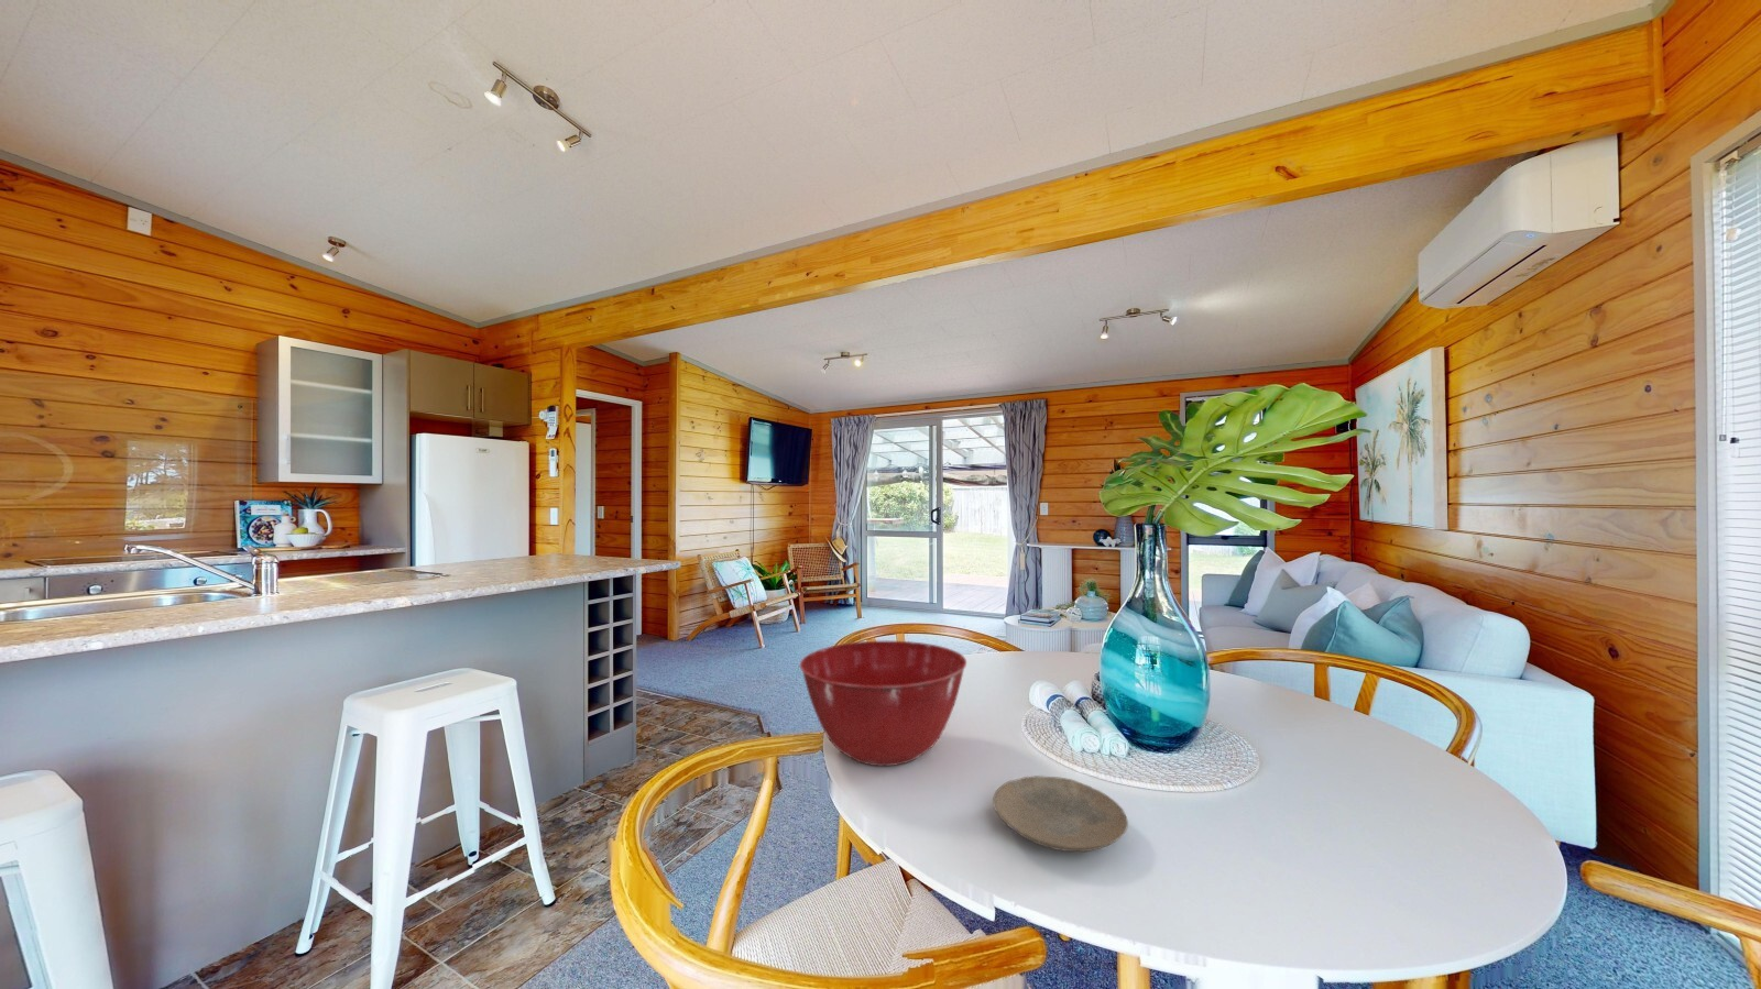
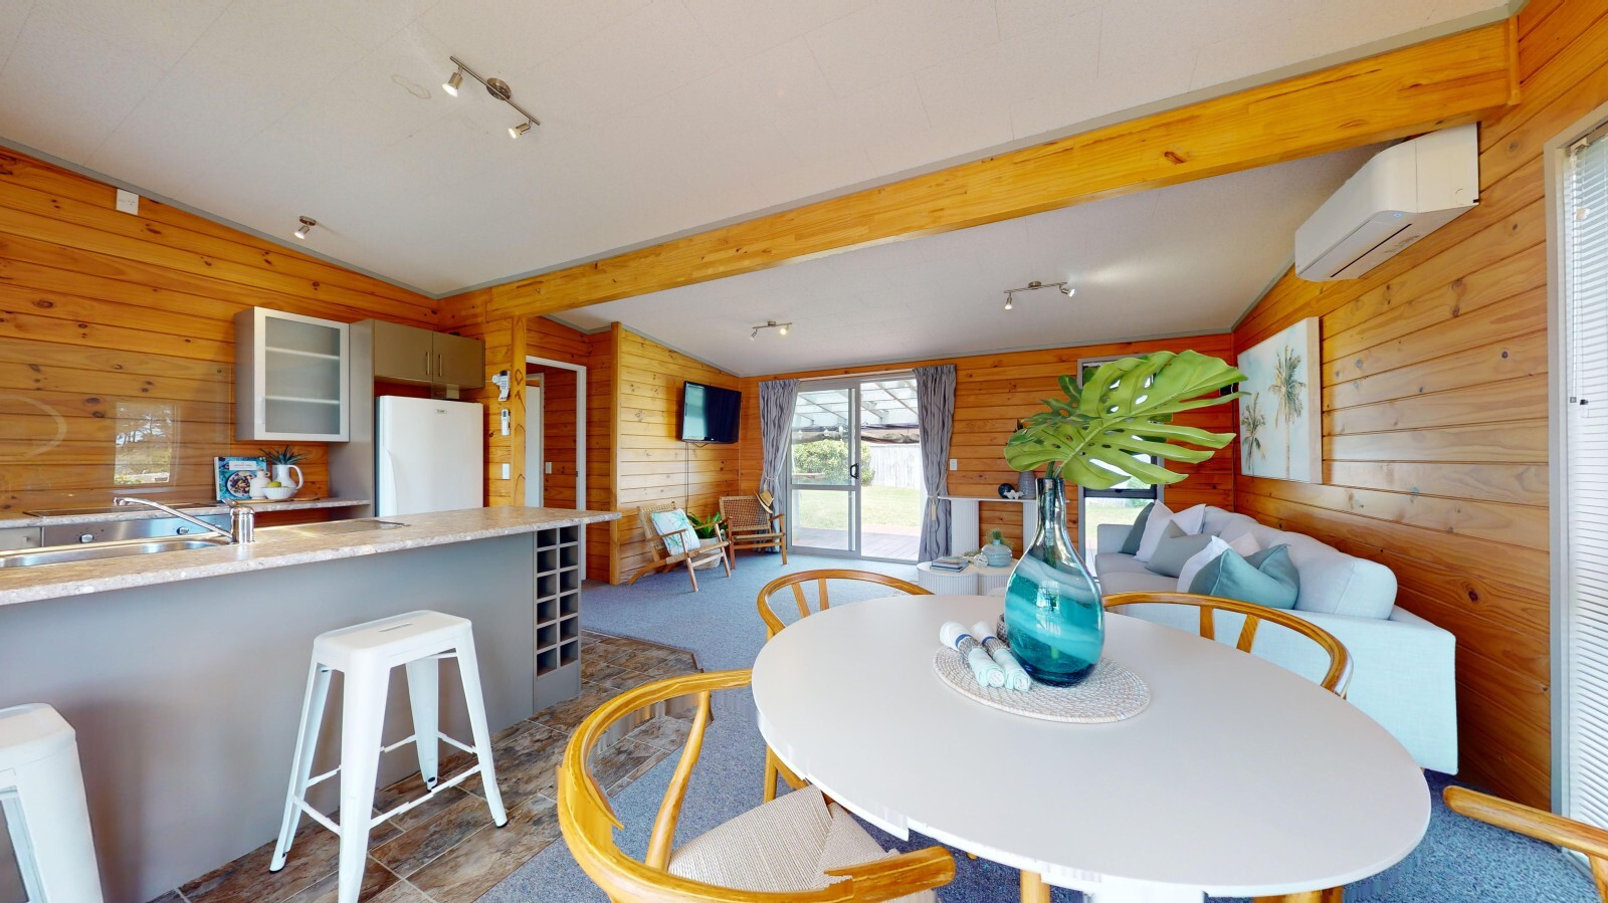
- plate [992,775,1130,852]
- mixing bowl [799,641,968,767]
